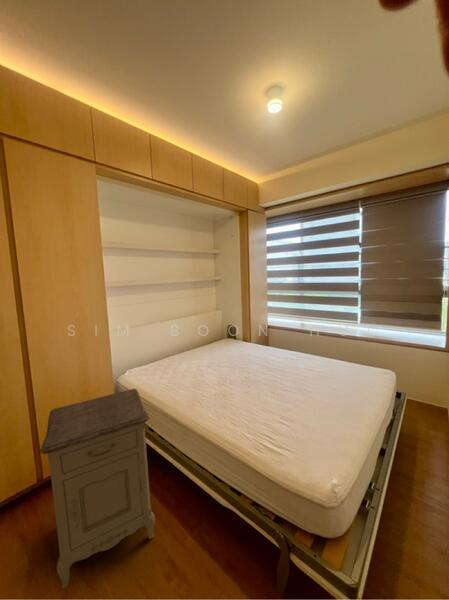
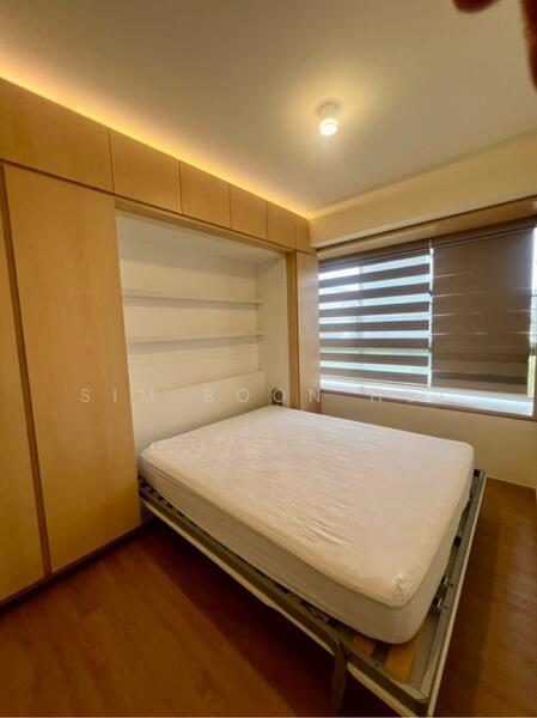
- nightstand [39,388,156,589]
